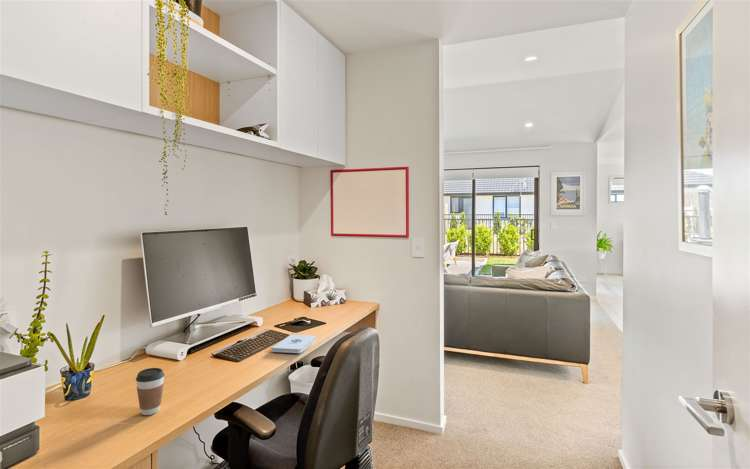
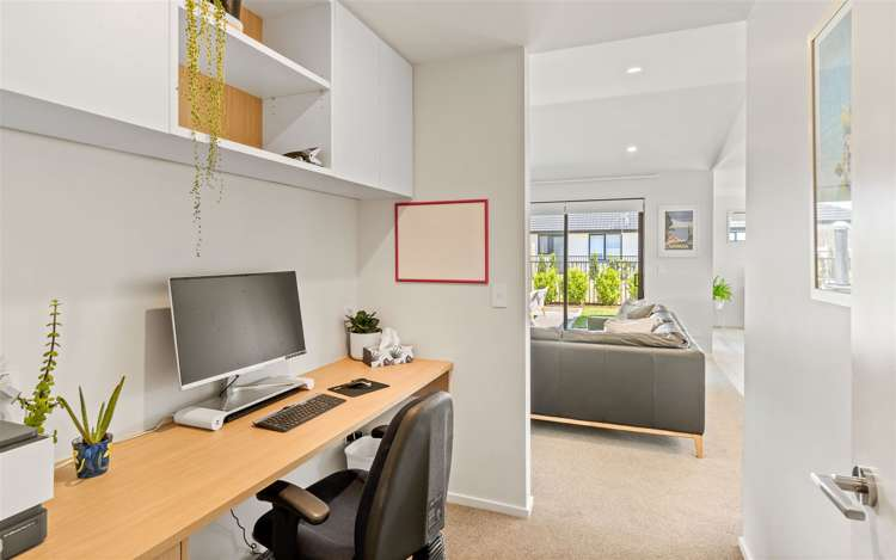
- coffee cup [135,367,165,416]
- notepad [271,333,317,354]
